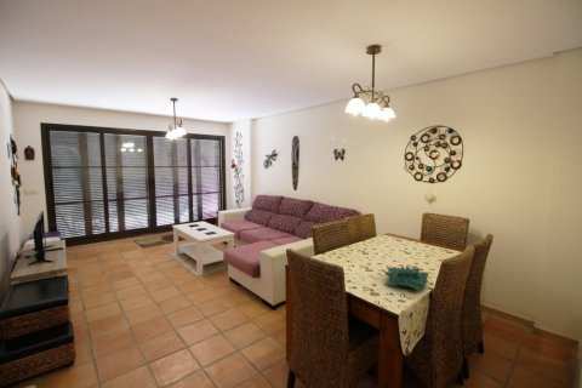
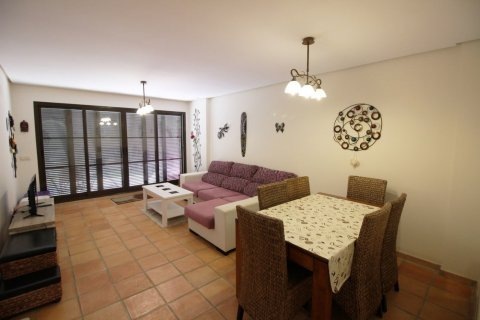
- decorative bowl [382,264,430,293]
